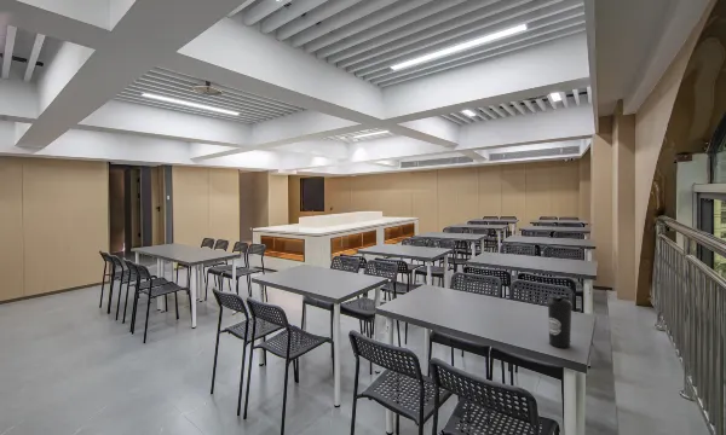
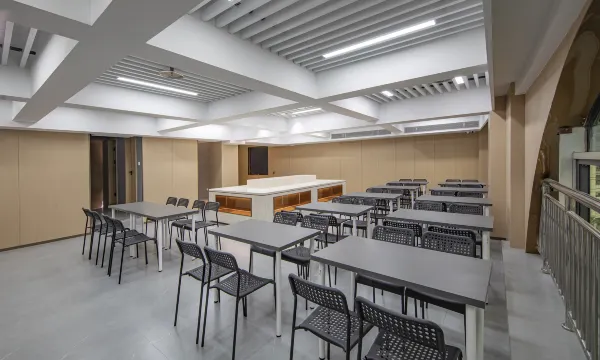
- water bottle [546,294,574,349]
